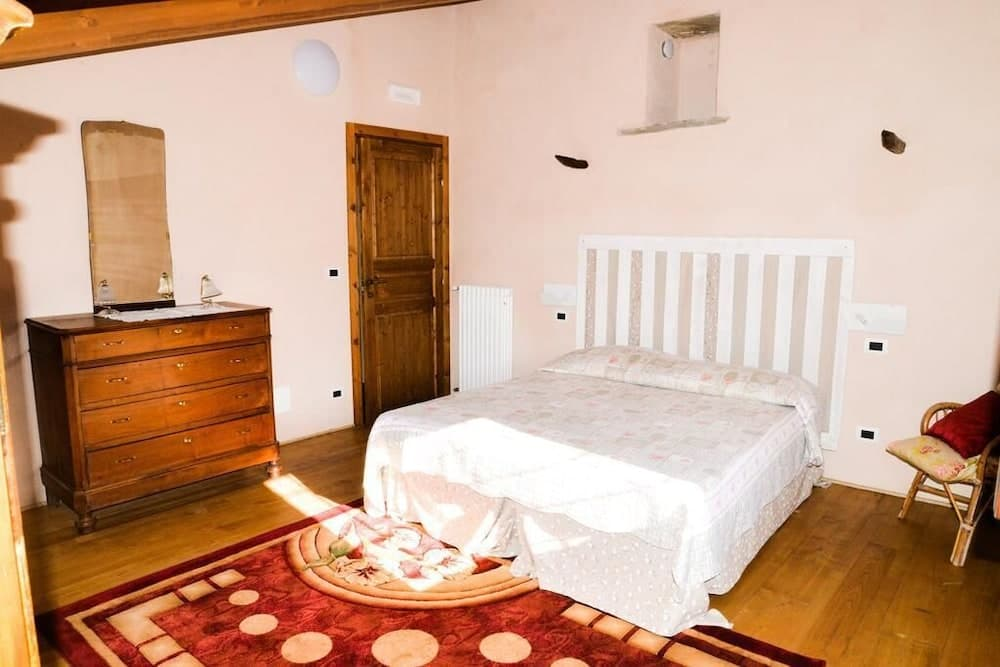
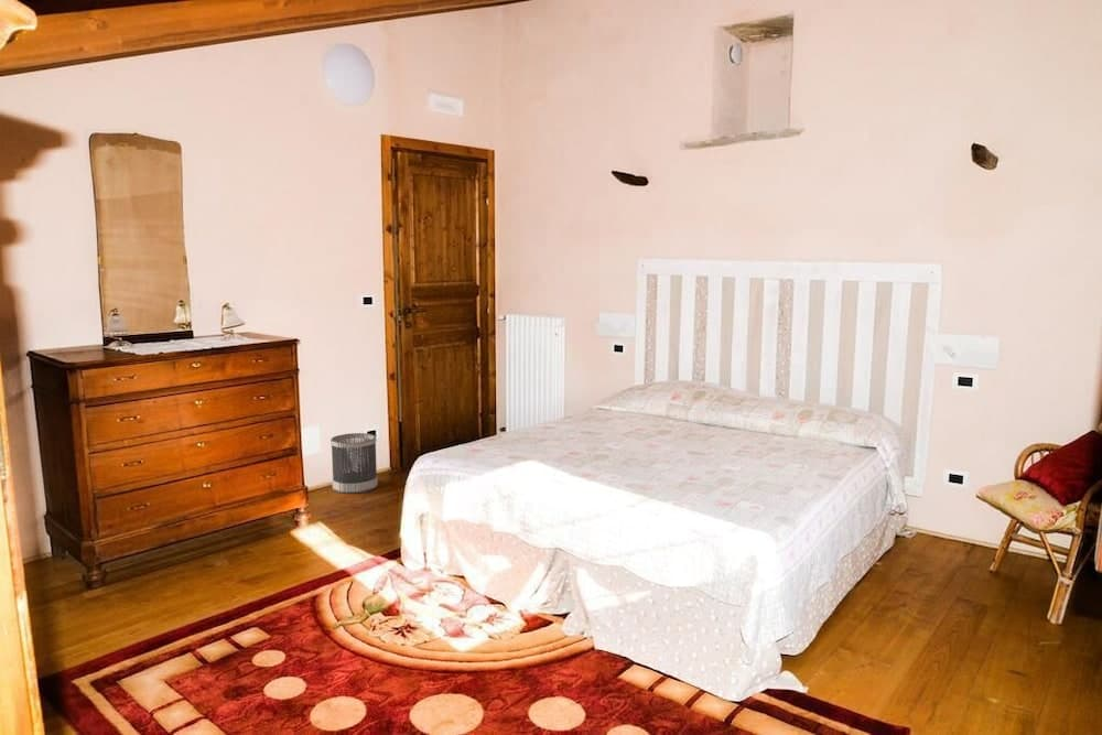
+ wastebasket [329,432,379,495]
